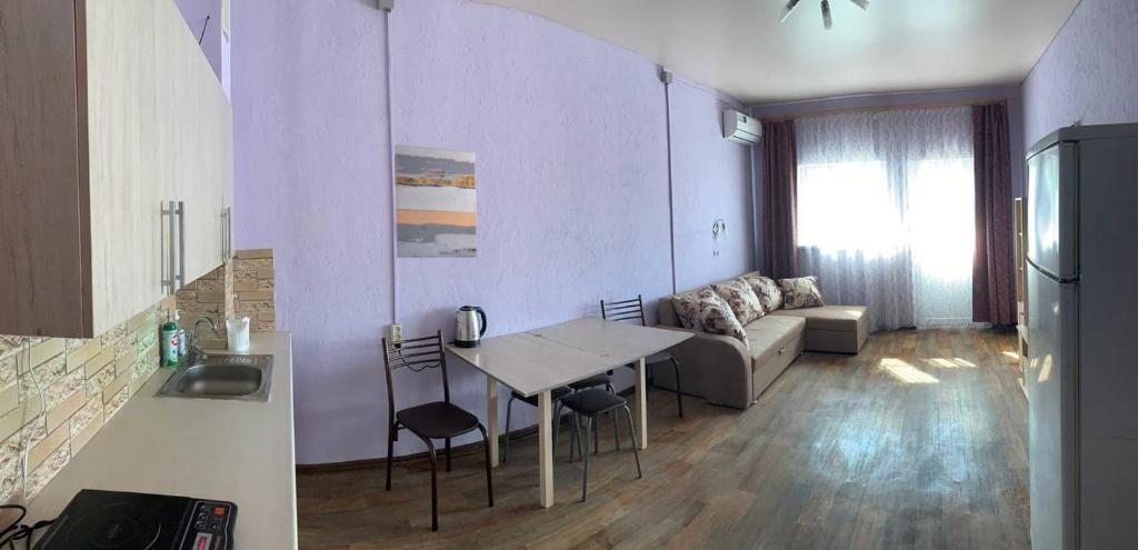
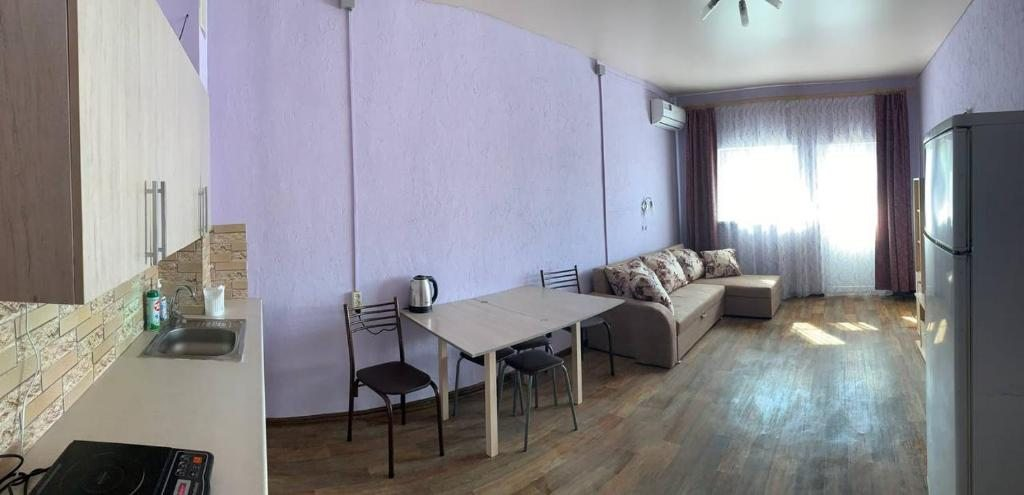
- wall art [393,143,478,259]
